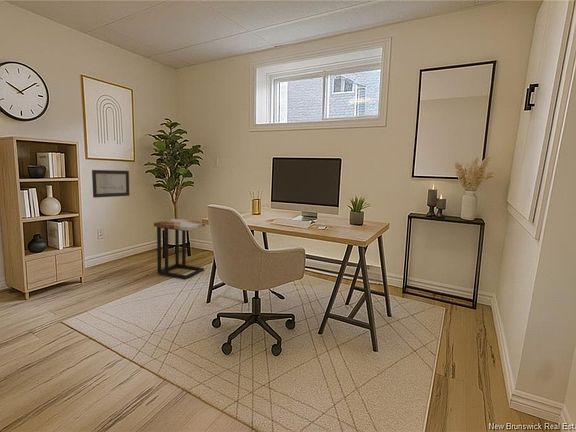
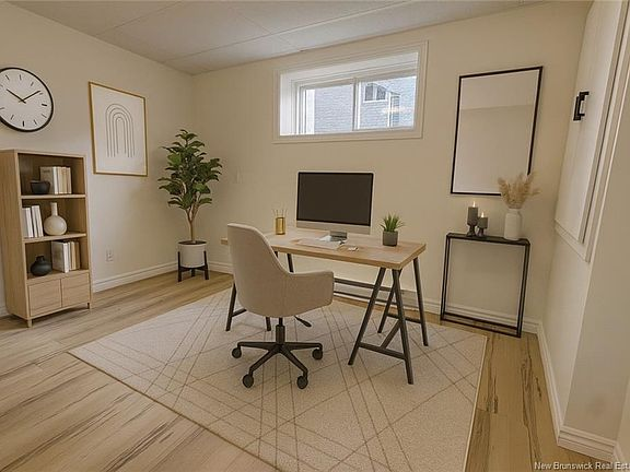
- side table [153,218,207,280]
- wall art [91,169,130,199]
